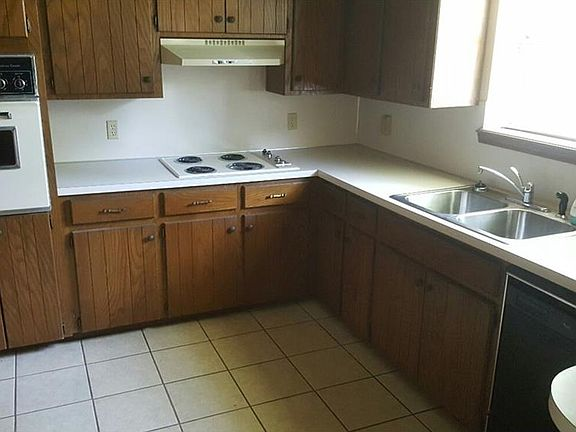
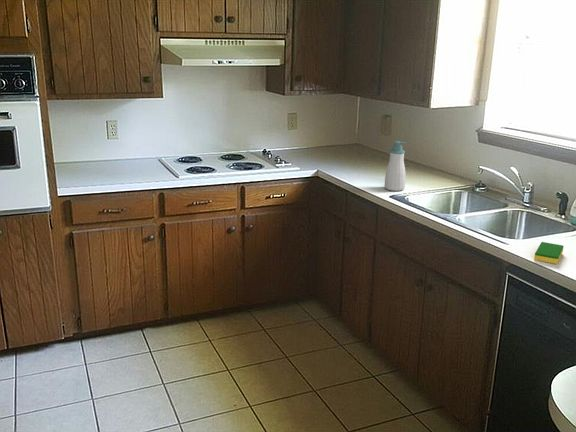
+ soap bottle [384,140,407,192]
+ dish sponge [533,241,565,265]
